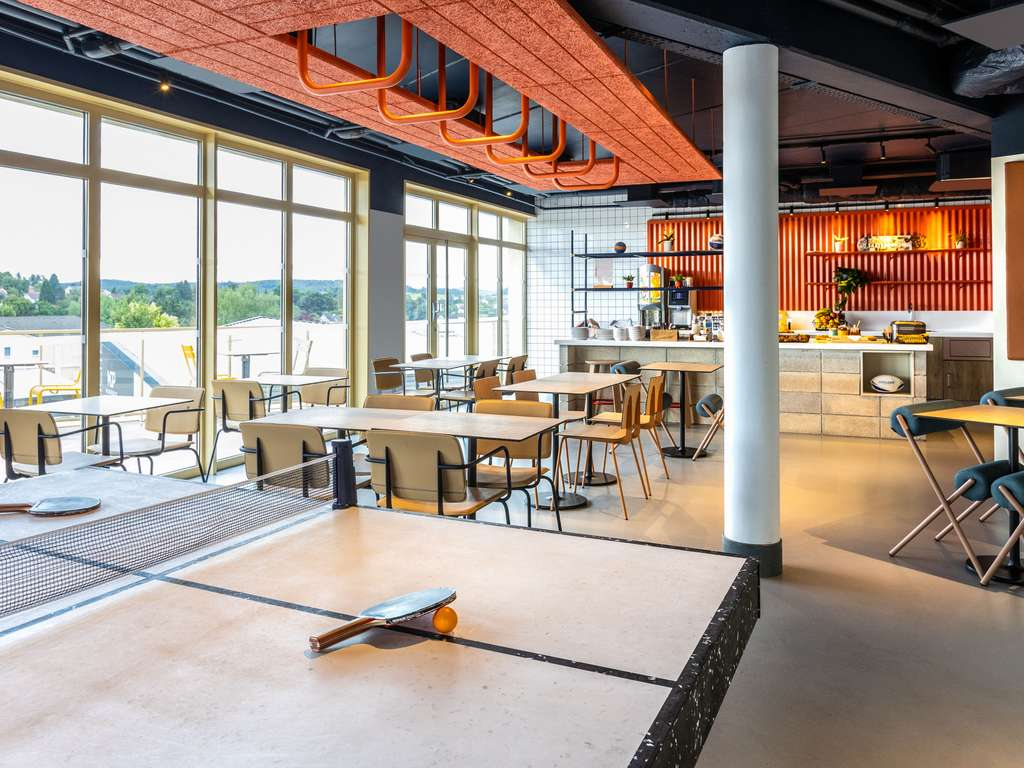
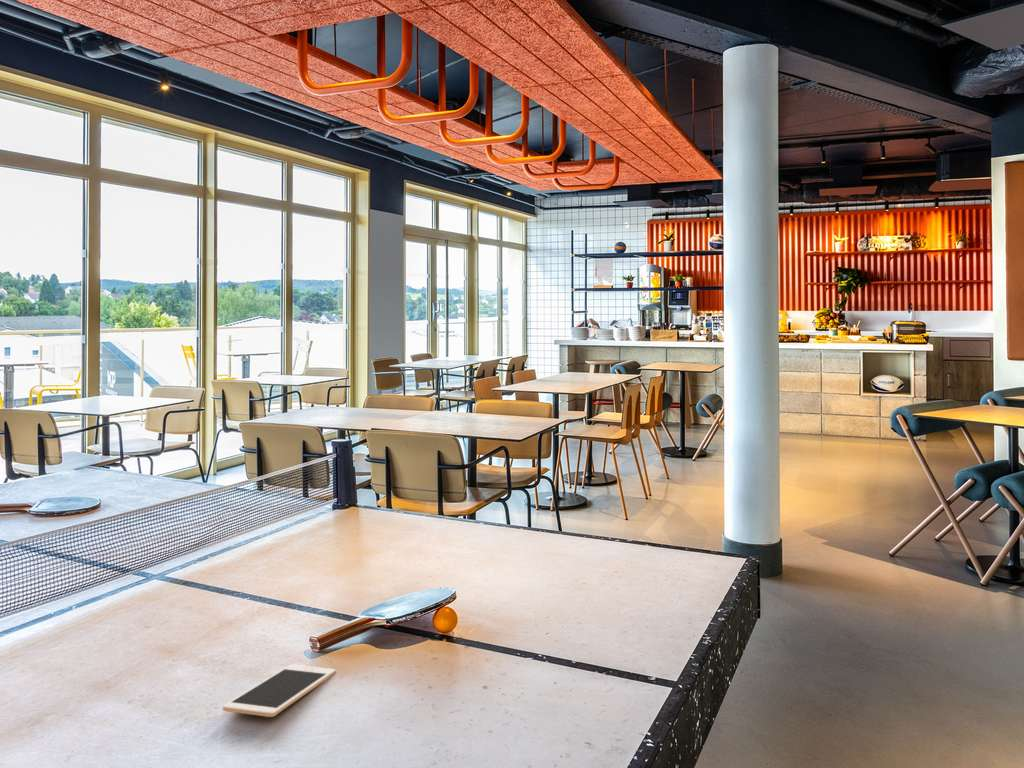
+ cell phone [222,664,337,718]
